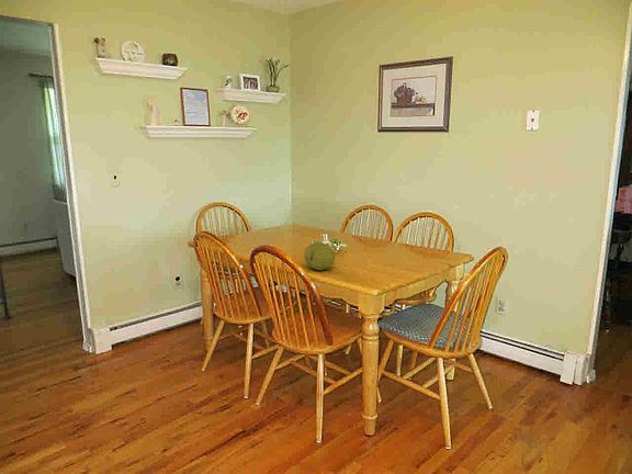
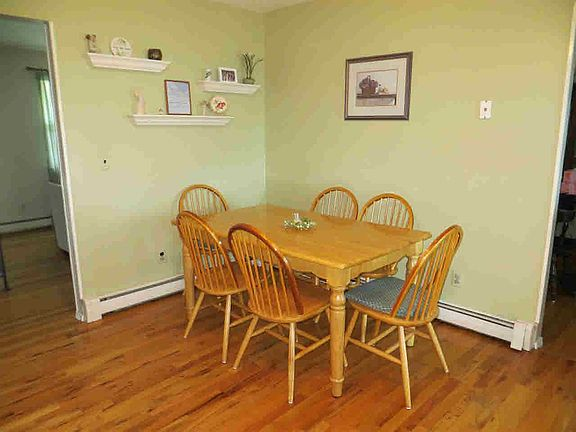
- fruit [303,240,336,271]
